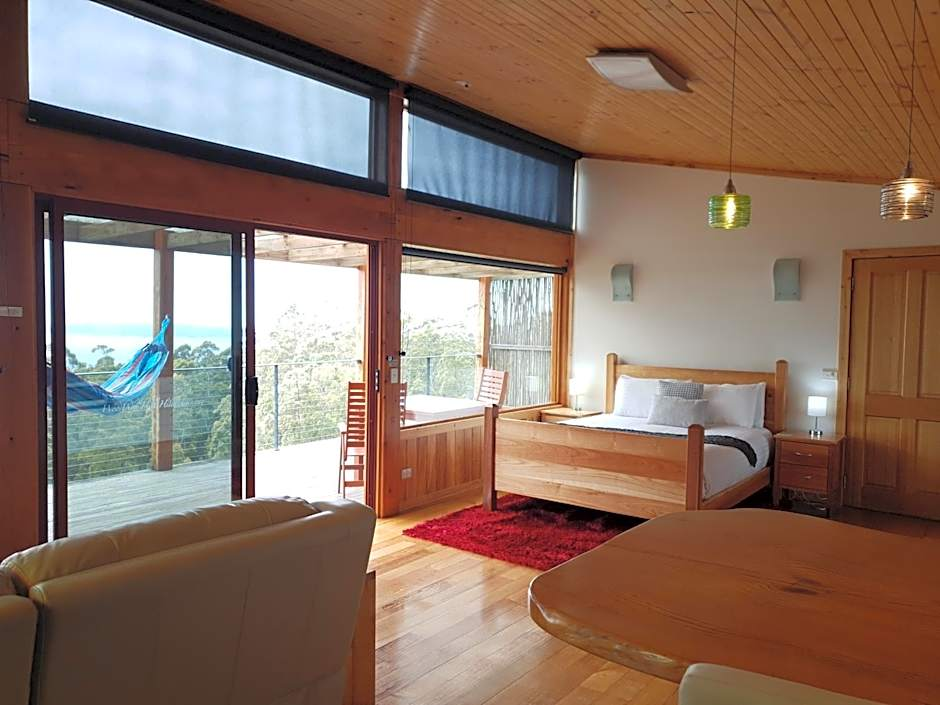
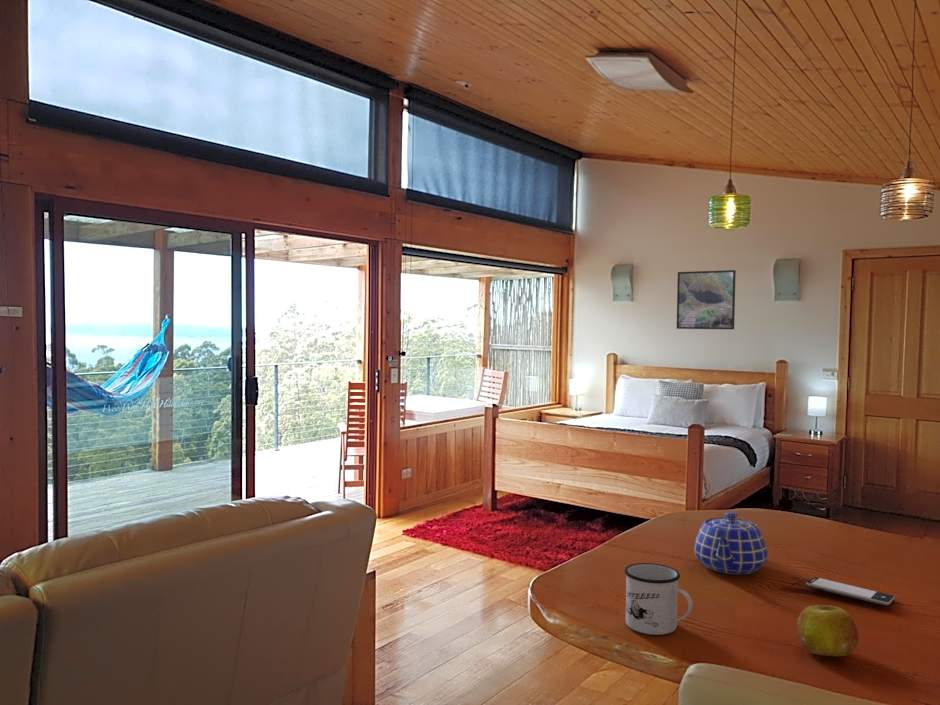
+ smartphone [805,576,895,607]
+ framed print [676,269,737,330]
+ fruit [796,604,859,657]
+ mug [623,562,693,636]
+ teapot [693,511,769,575]
